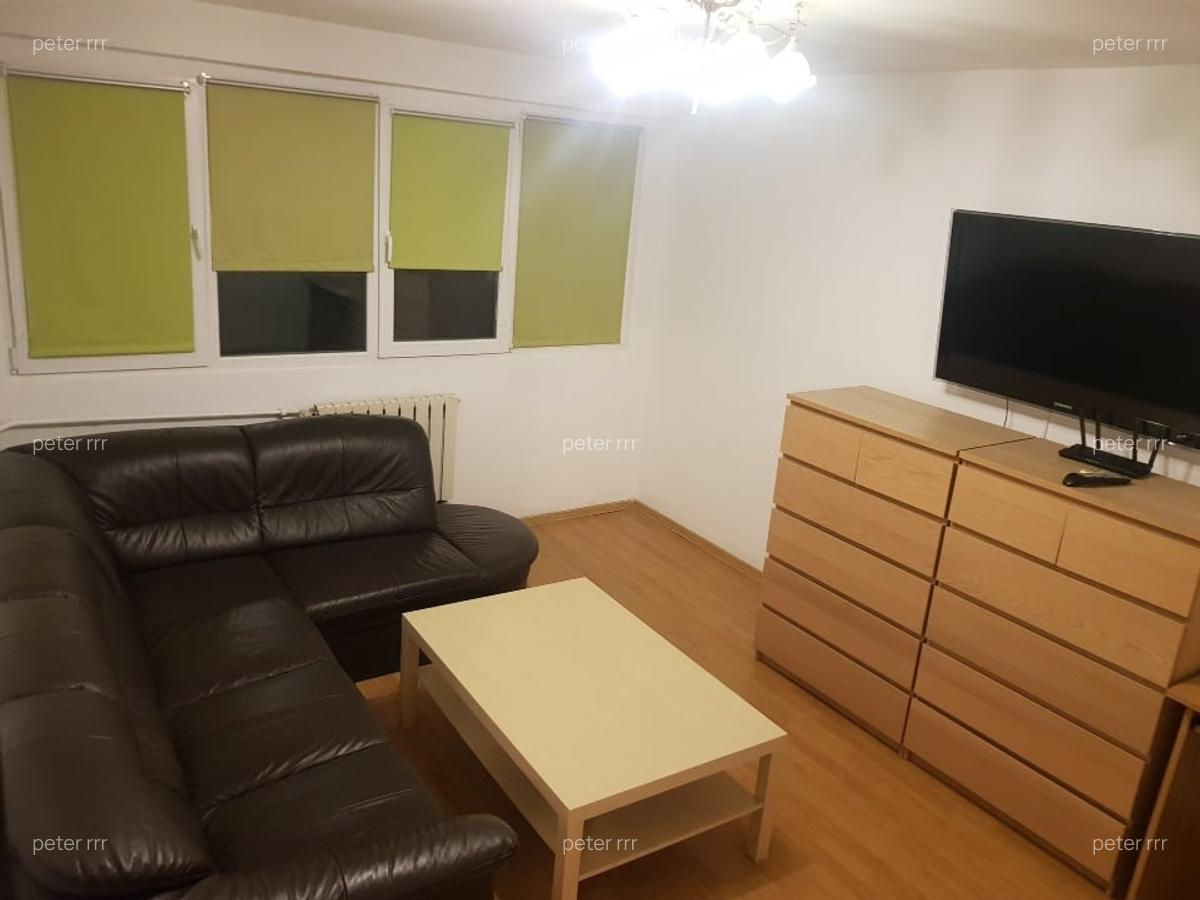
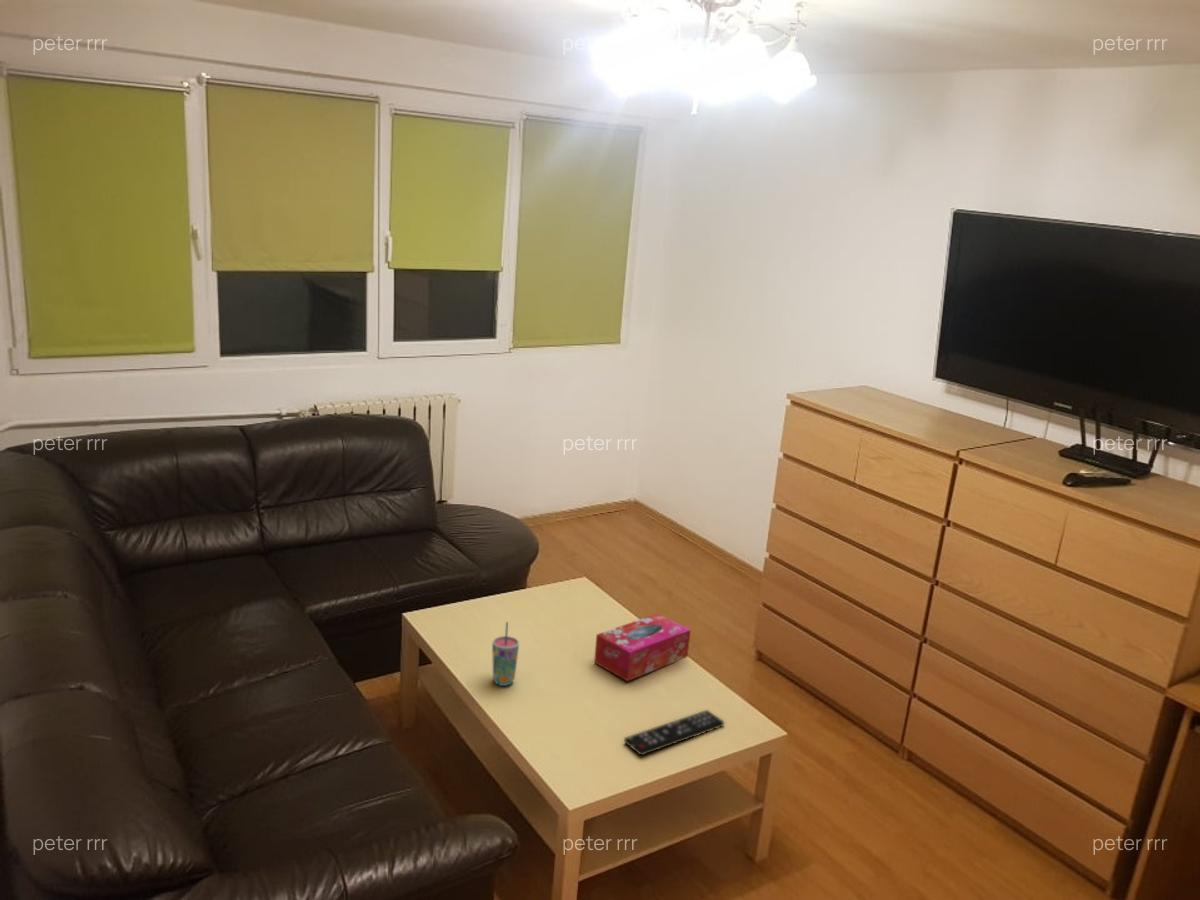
+ remote control [623,709,725,757]
+ cup [491,621,520,687]
+ tissue box [593,613,692,682]
